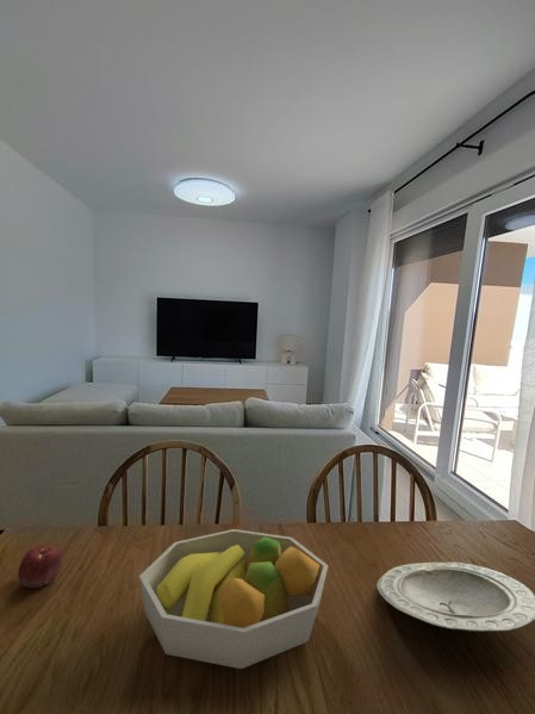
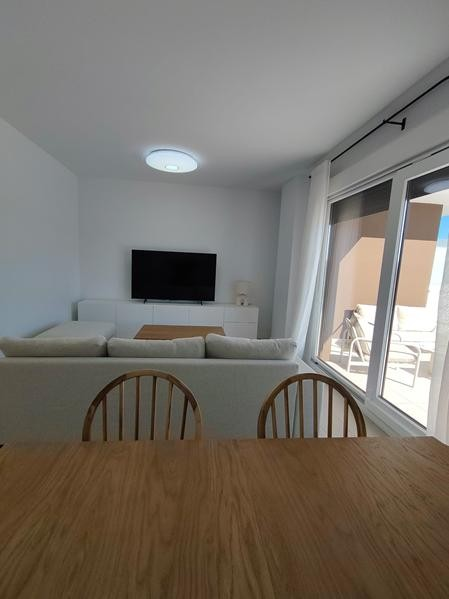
- fruit bowl [138,528,329,670]
- plate [377,561,535,633]
- apple [17,544,63,590]
